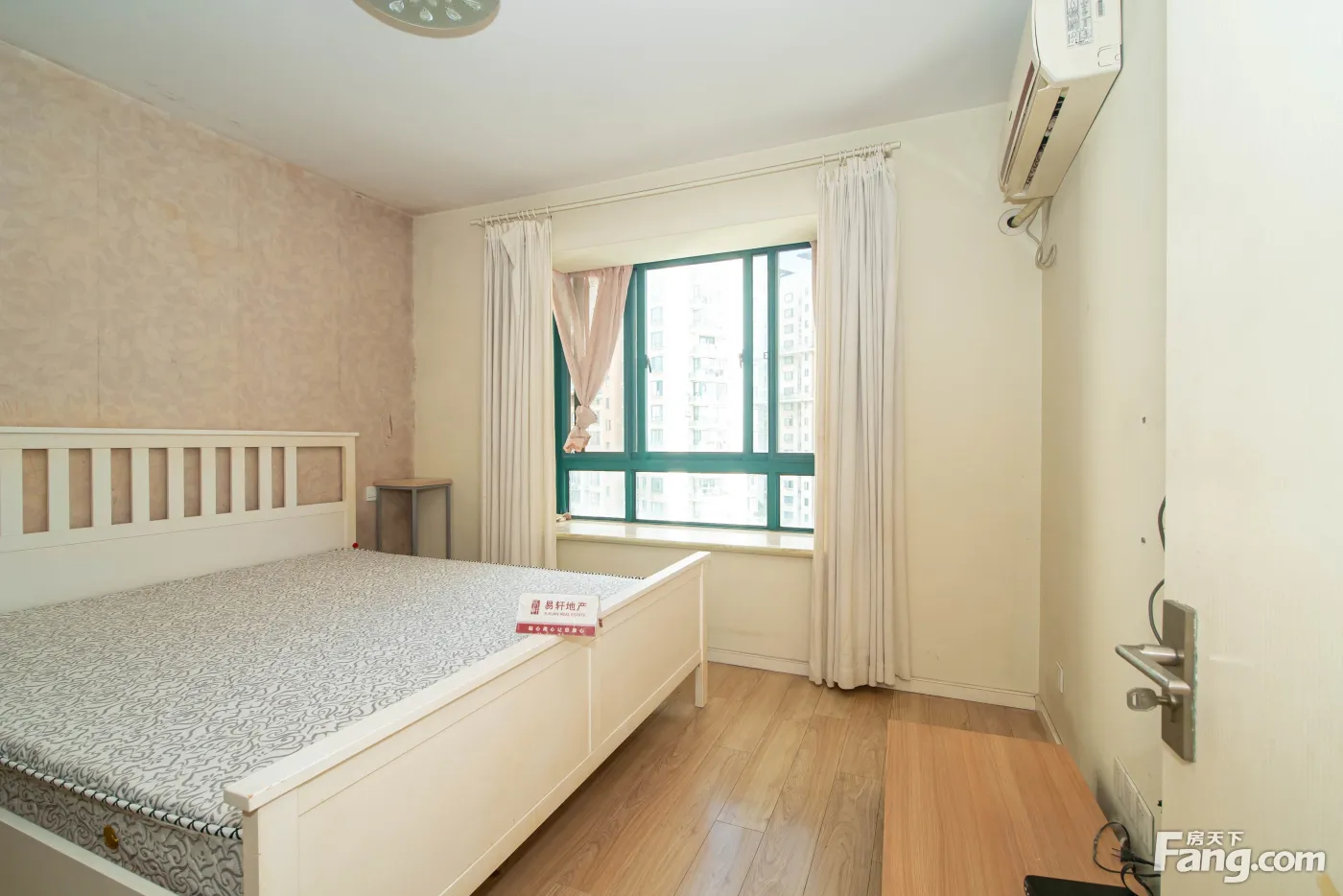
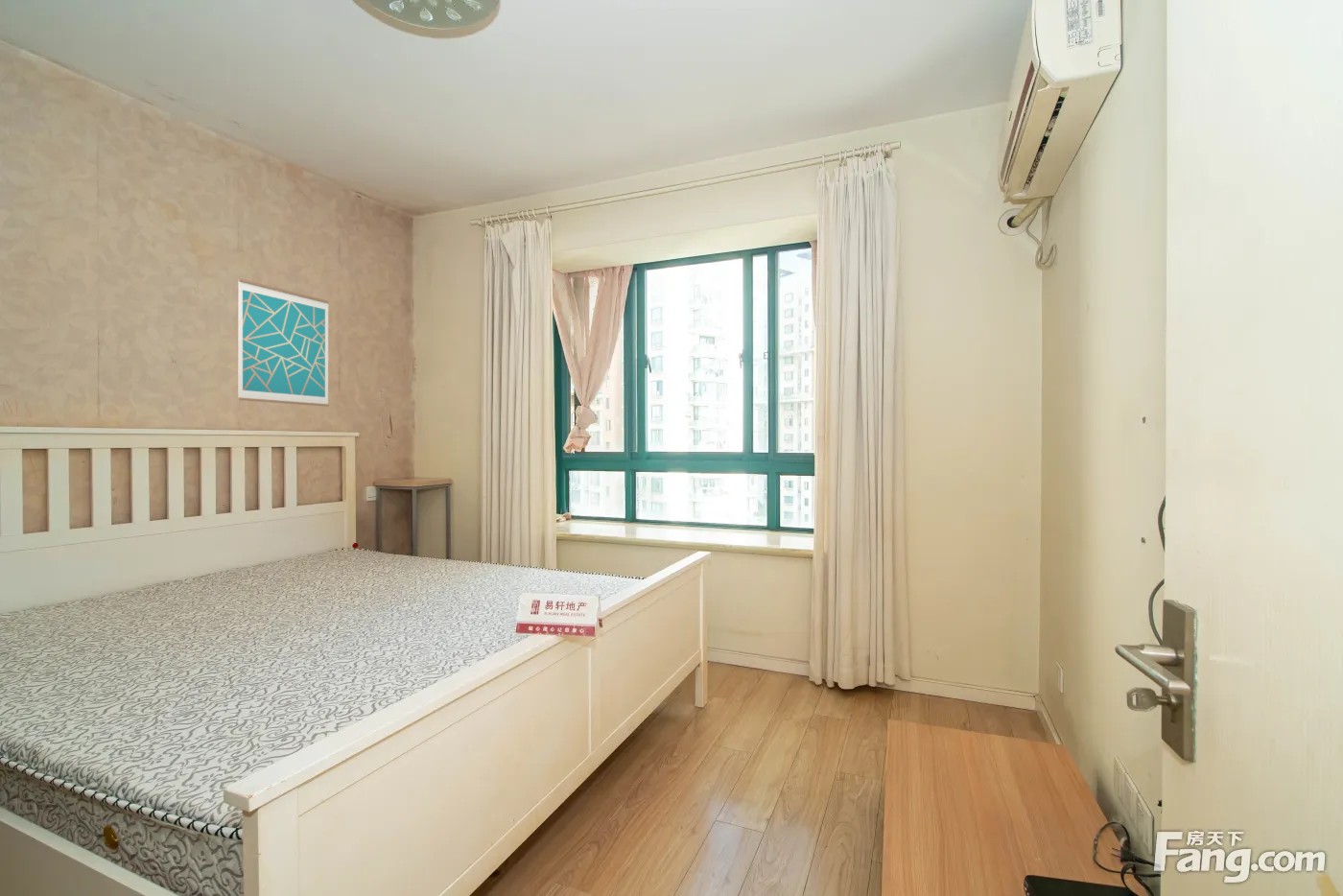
+ wall art [237,277,330,408]
